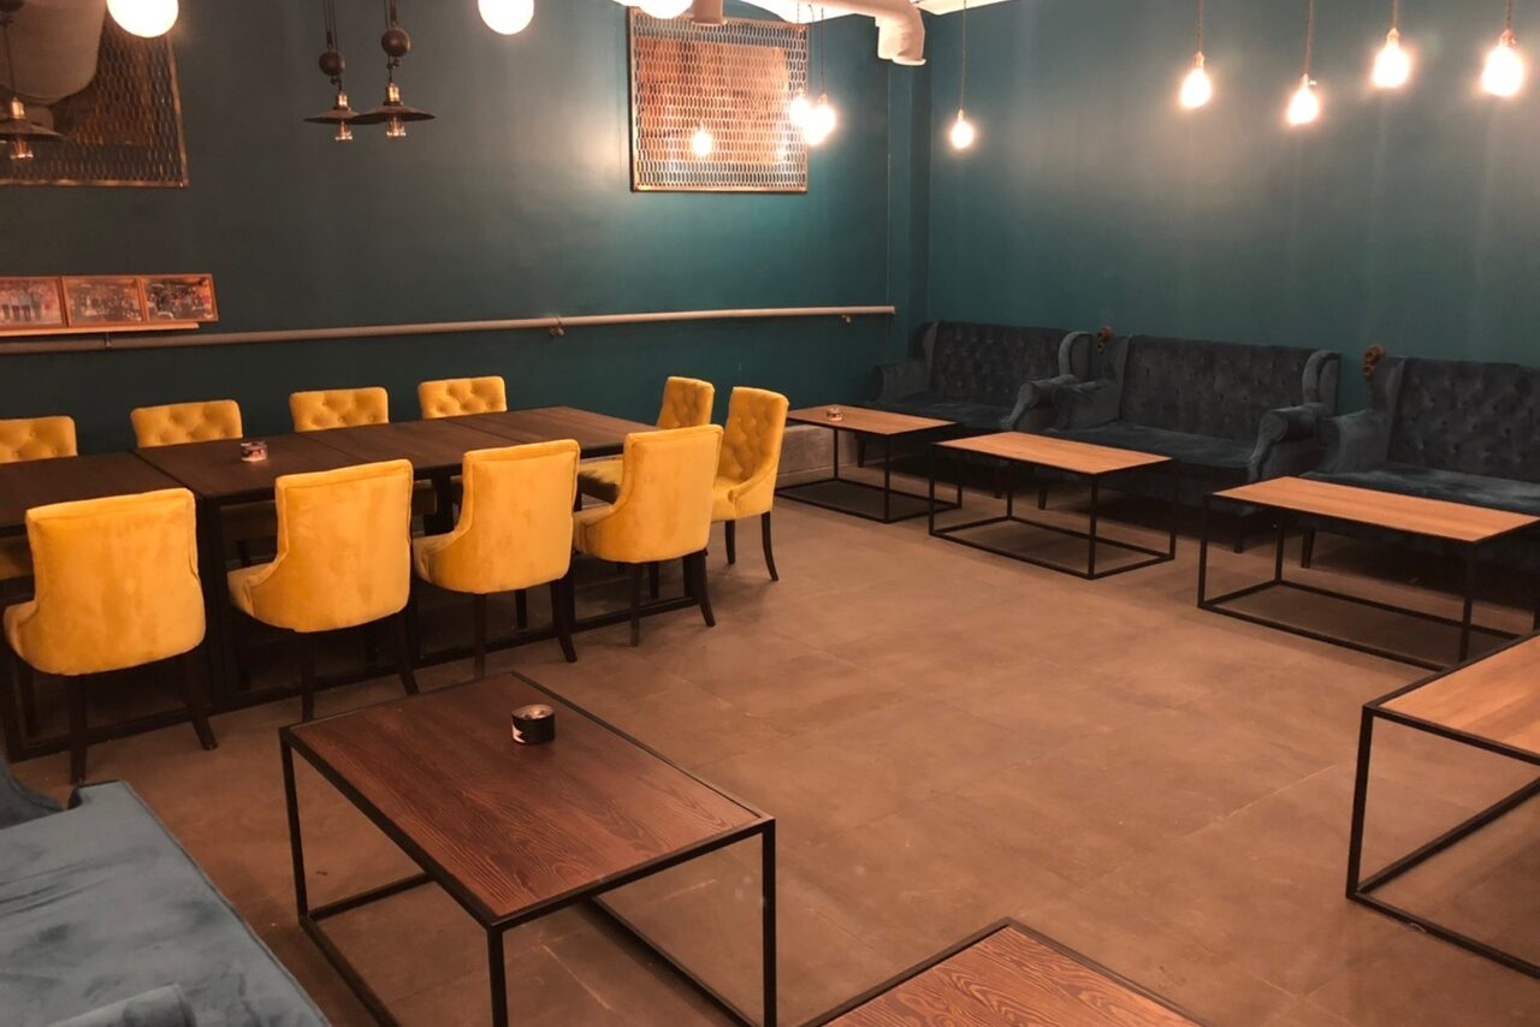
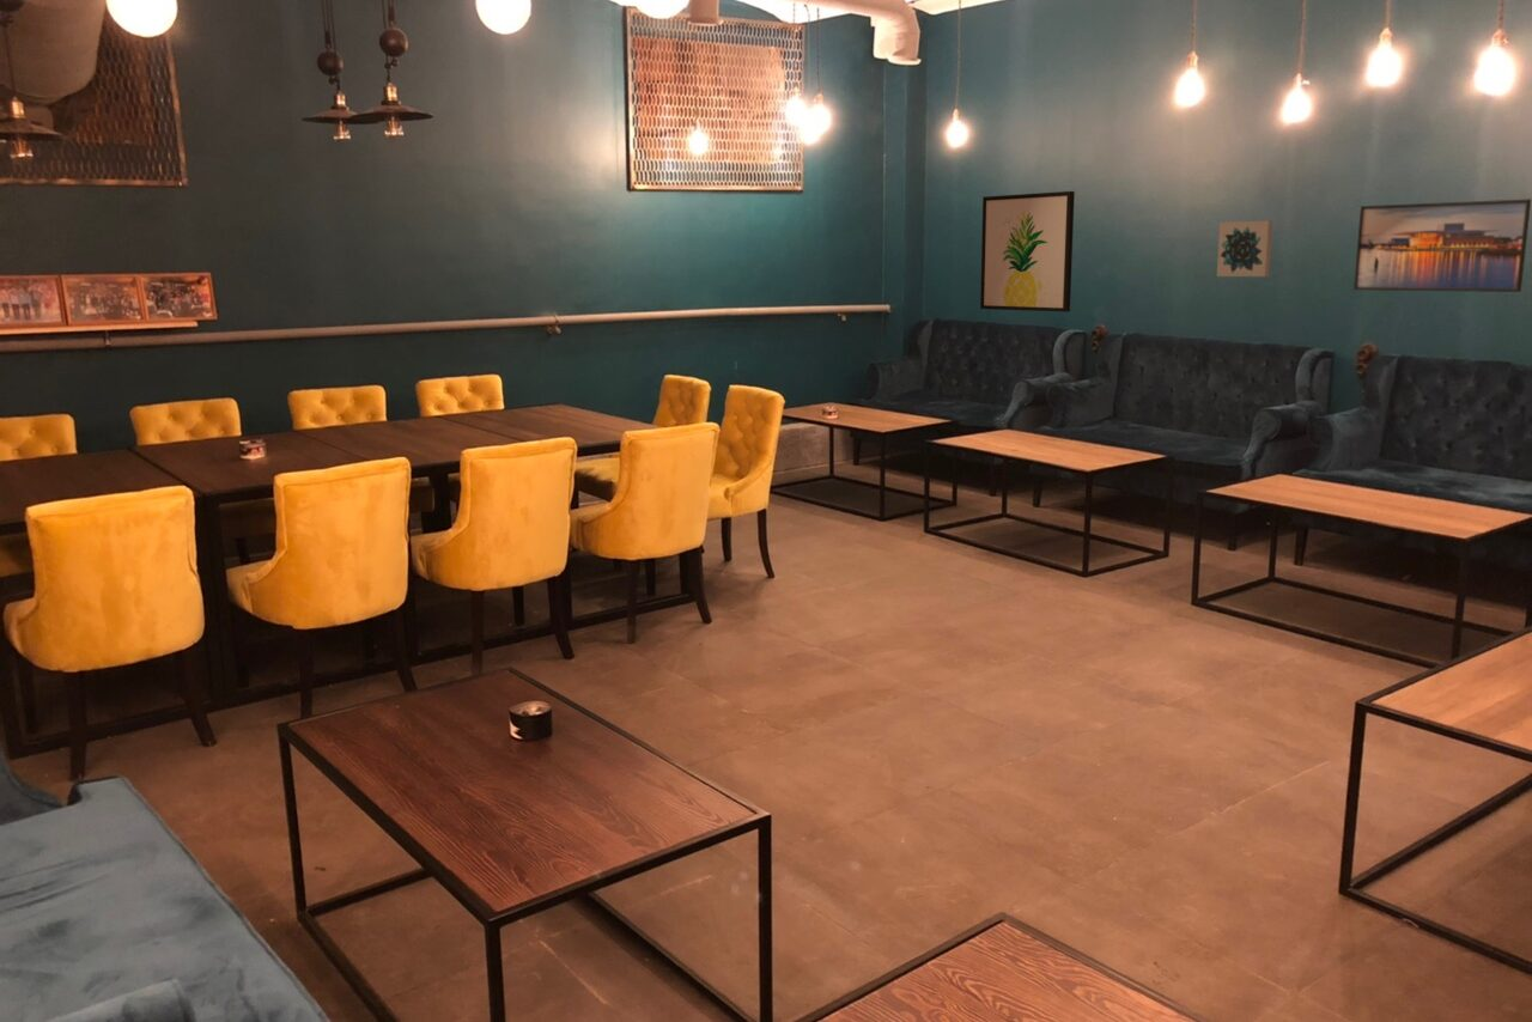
+ wall art [1216,219,1273,278]
+ wall art [979,190,1076,314]
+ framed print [1352,197,1532,293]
